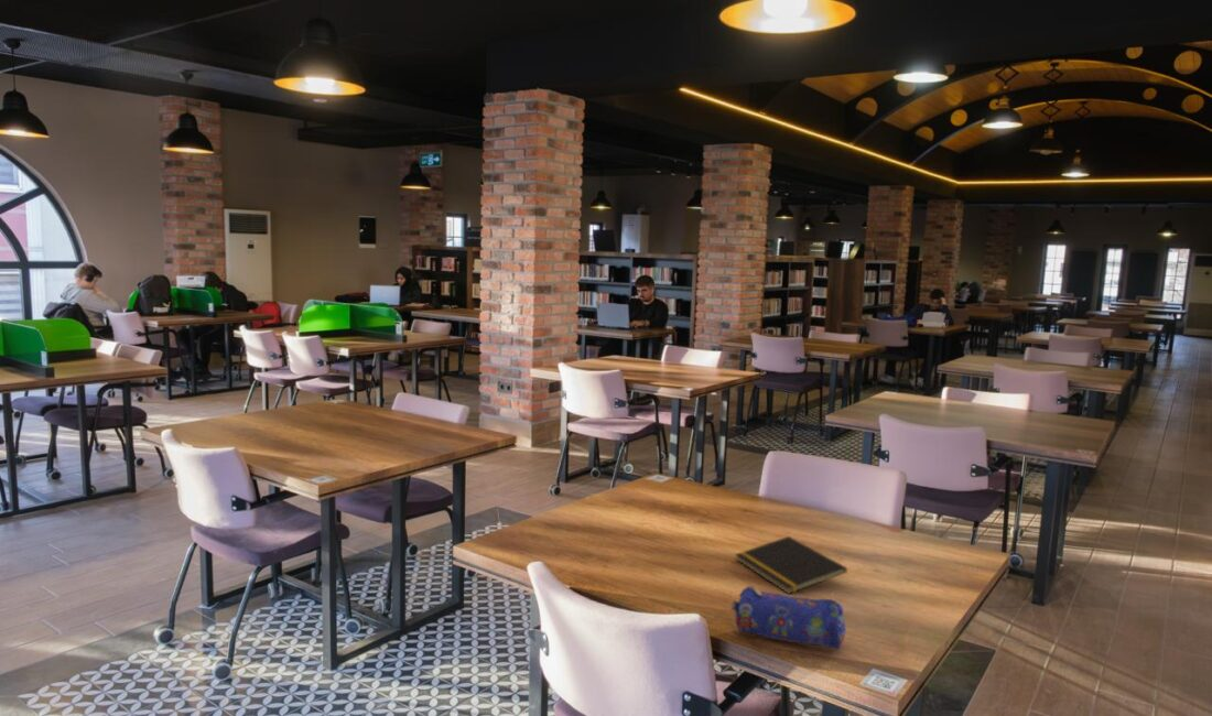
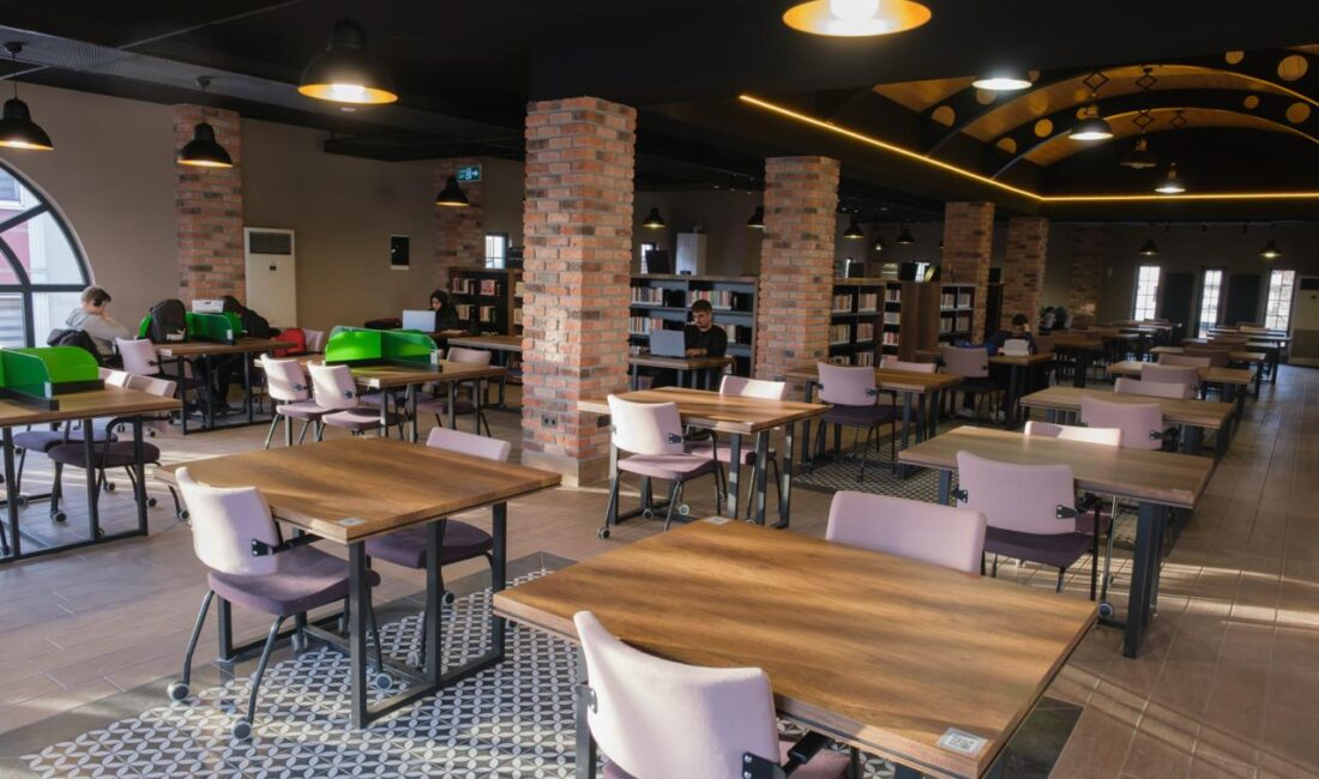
- notepad [734,535,848,595]
- pencil case [729,585,846,650]
